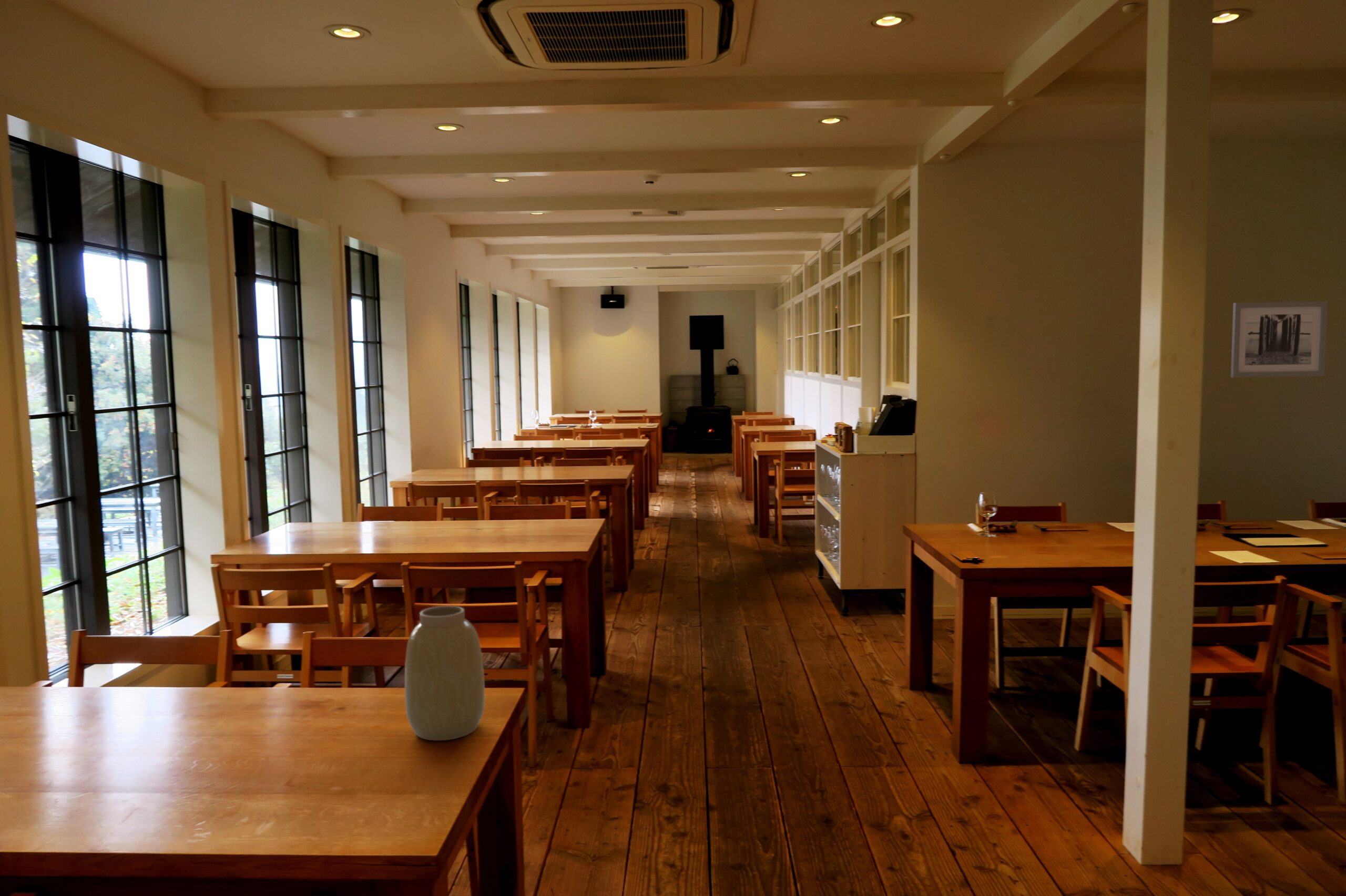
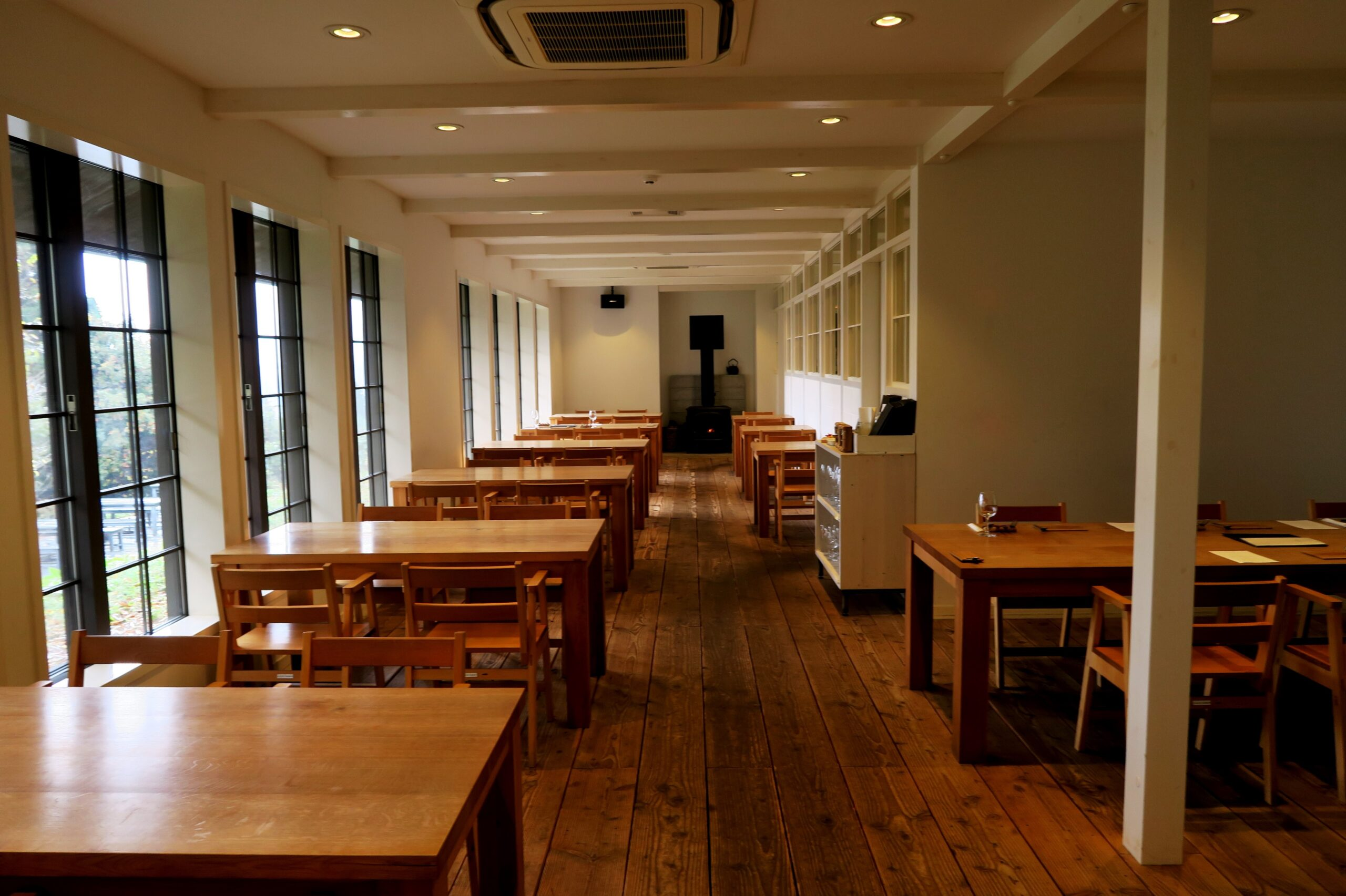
- wall art [1230,301,1328,378]
- vase [404,605,485,741]
